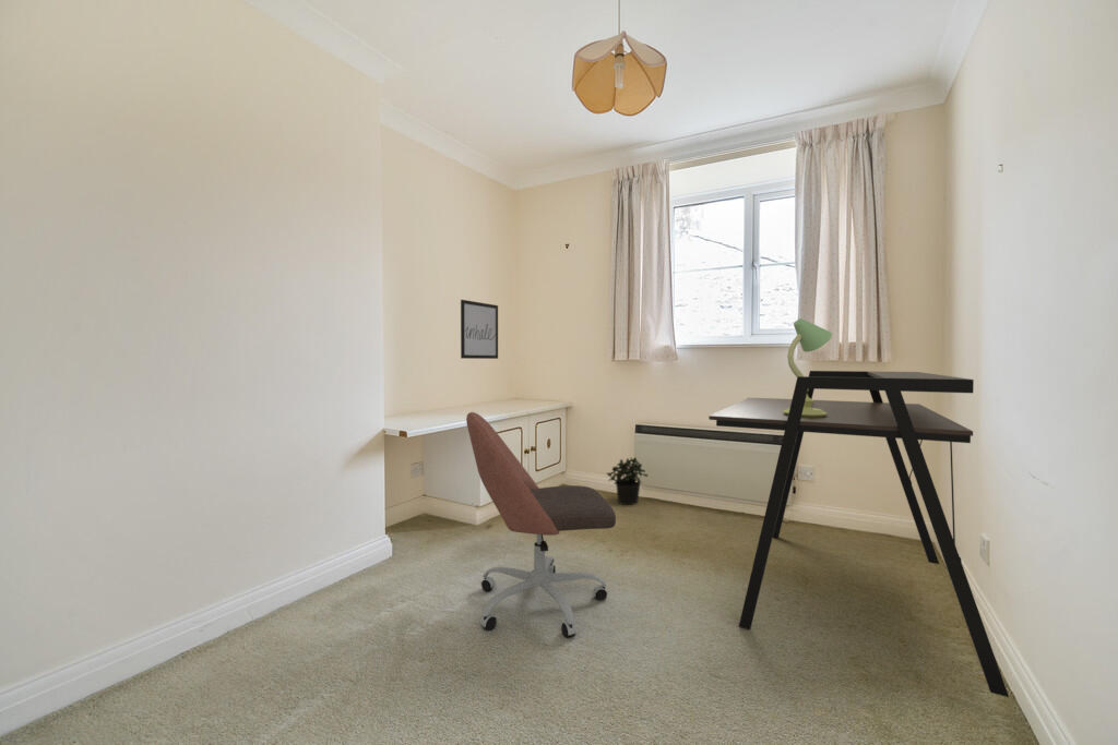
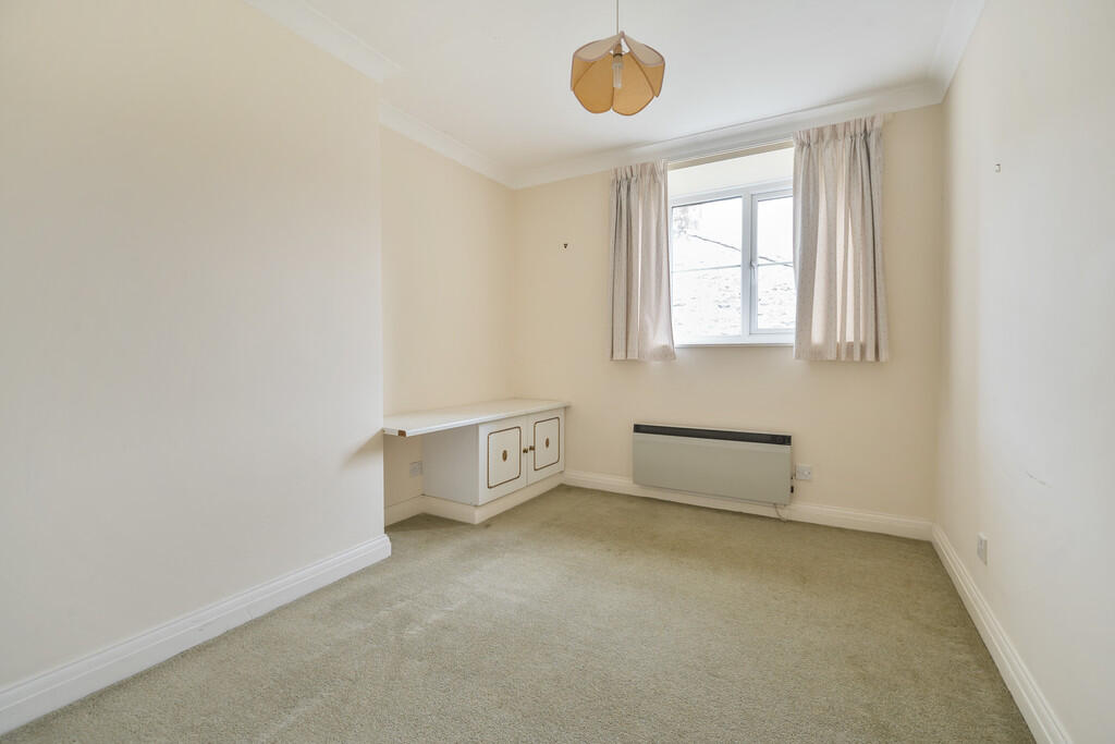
- wall art [460,299,499,360]
- potted plant [605,456,649,506]
- desk [707,370,1010,698]
- table lamp [783,317,833,418]
- office chair [465,411,617,639]
